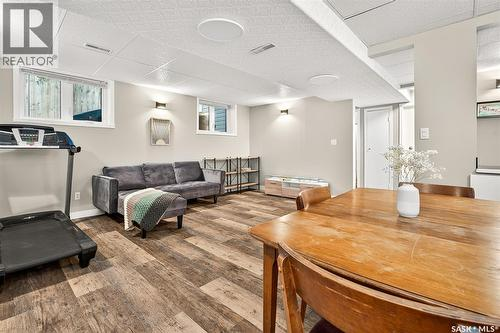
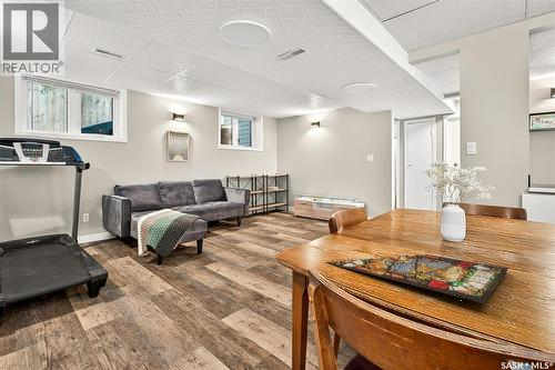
+ stained glass panel [325,252,509,304]
